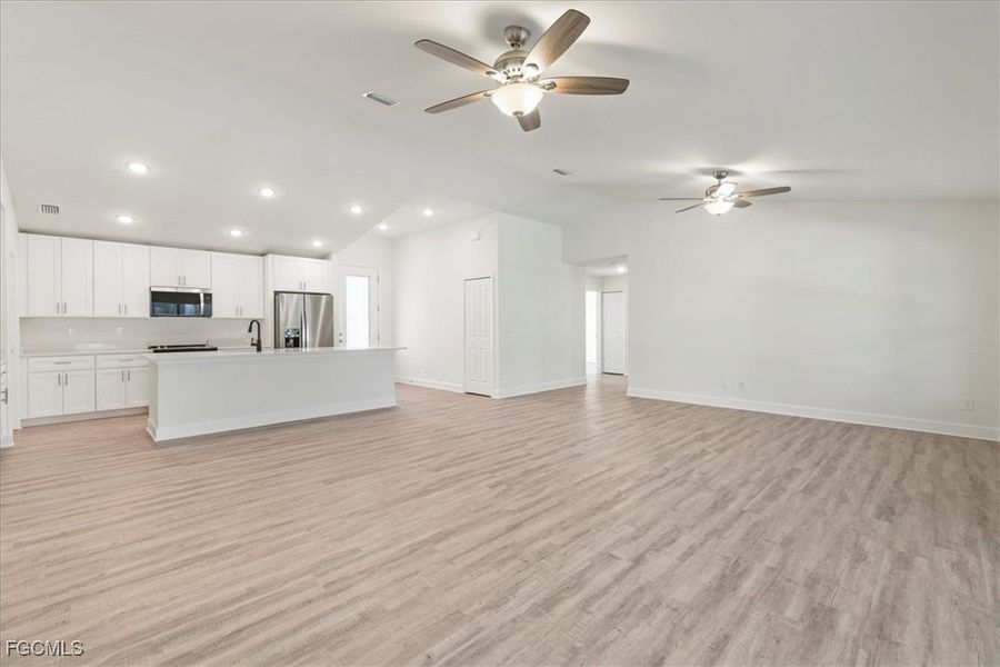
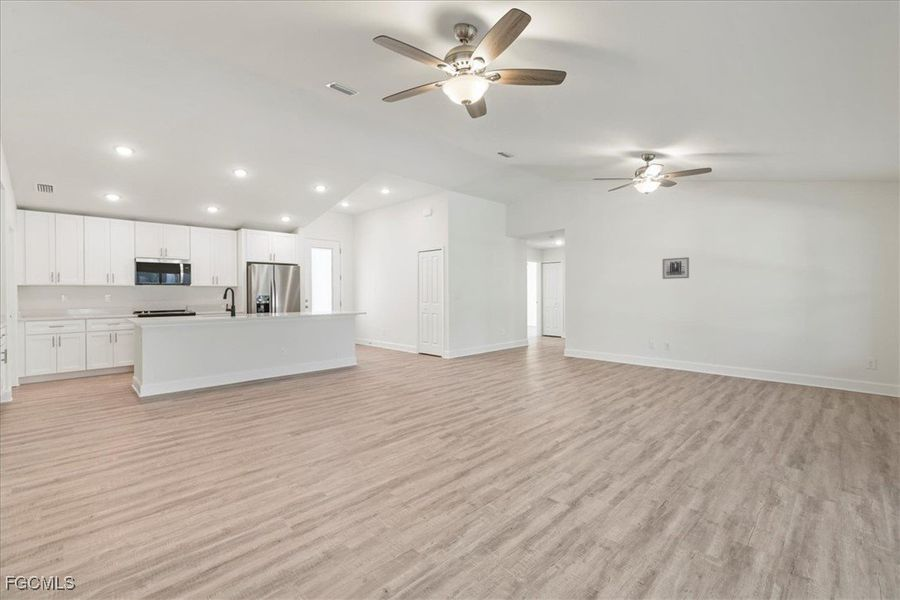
+ wall art [662,256,690,280]
